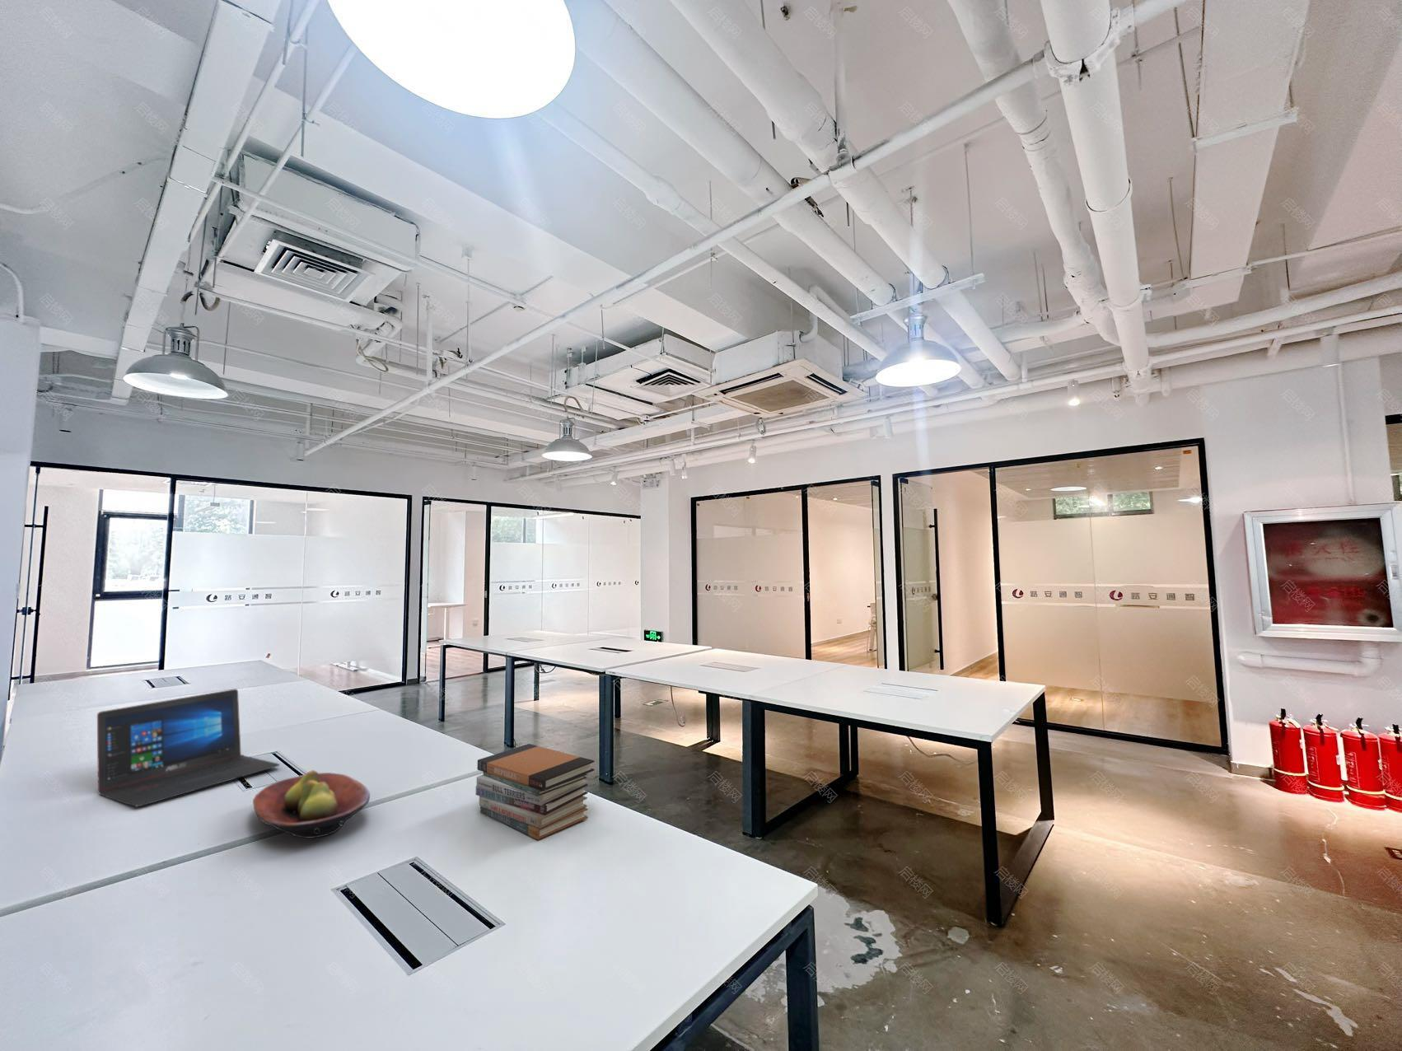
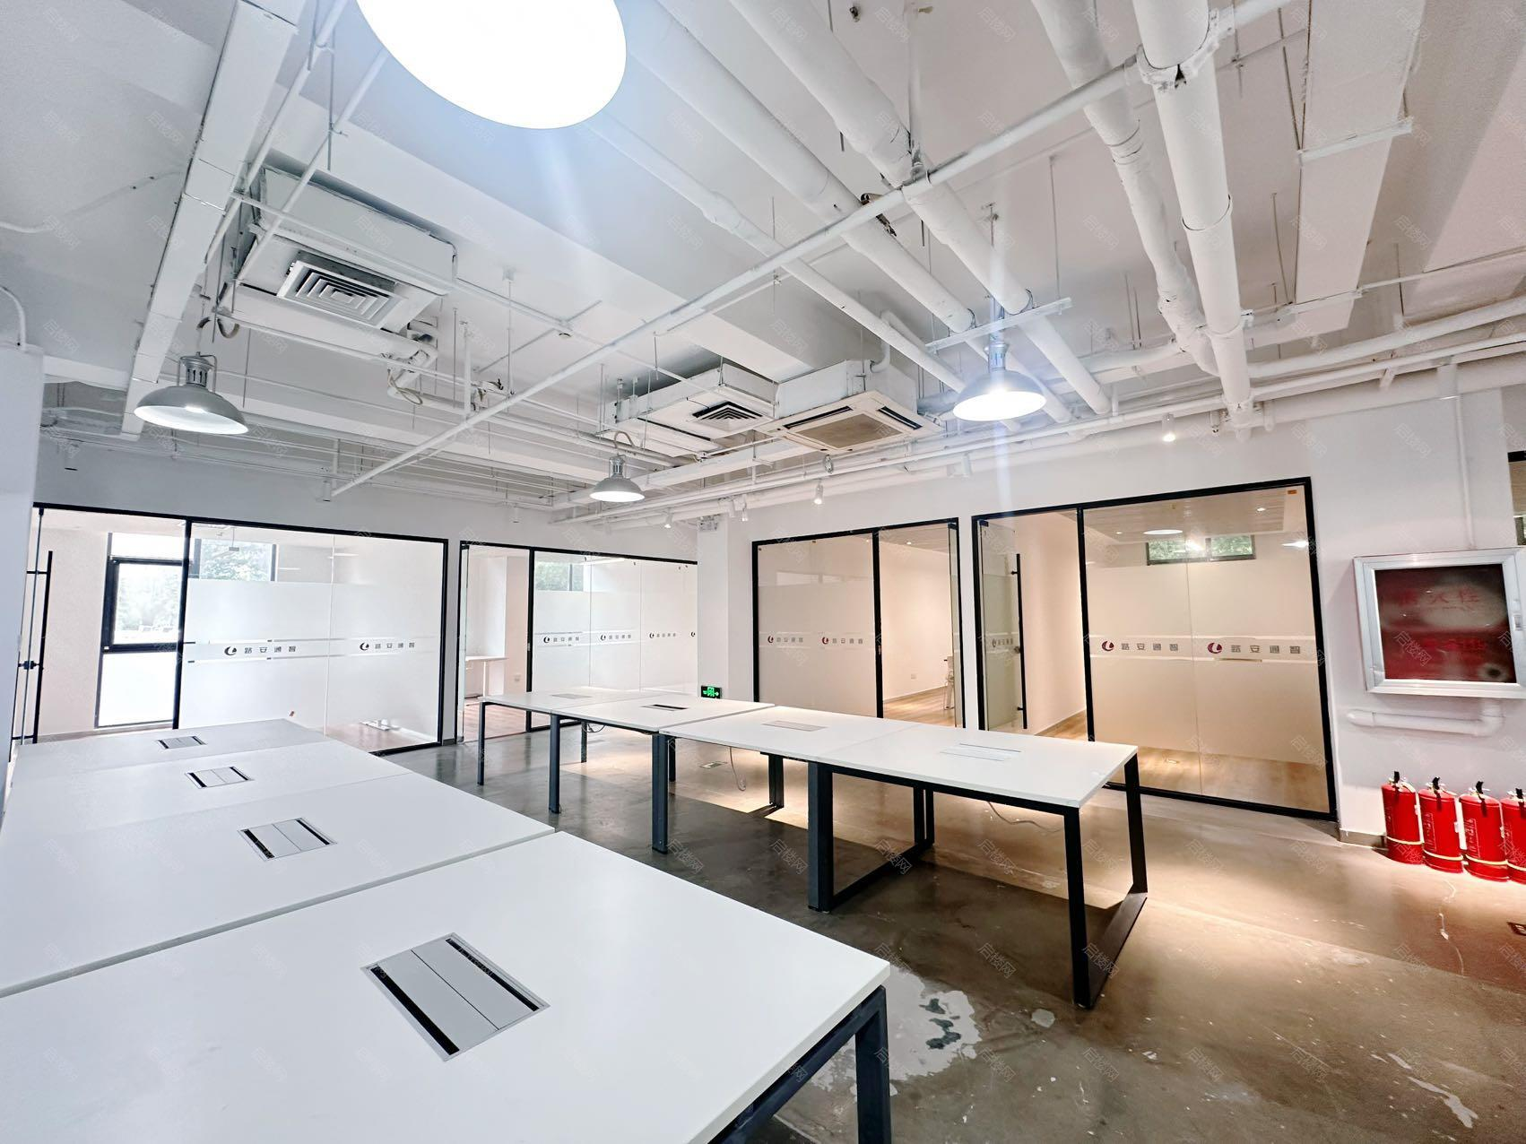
- laptop [96,688,280,807]
- fruit bowl [252,769,371,839]
- book stack [475,743,595,841]
